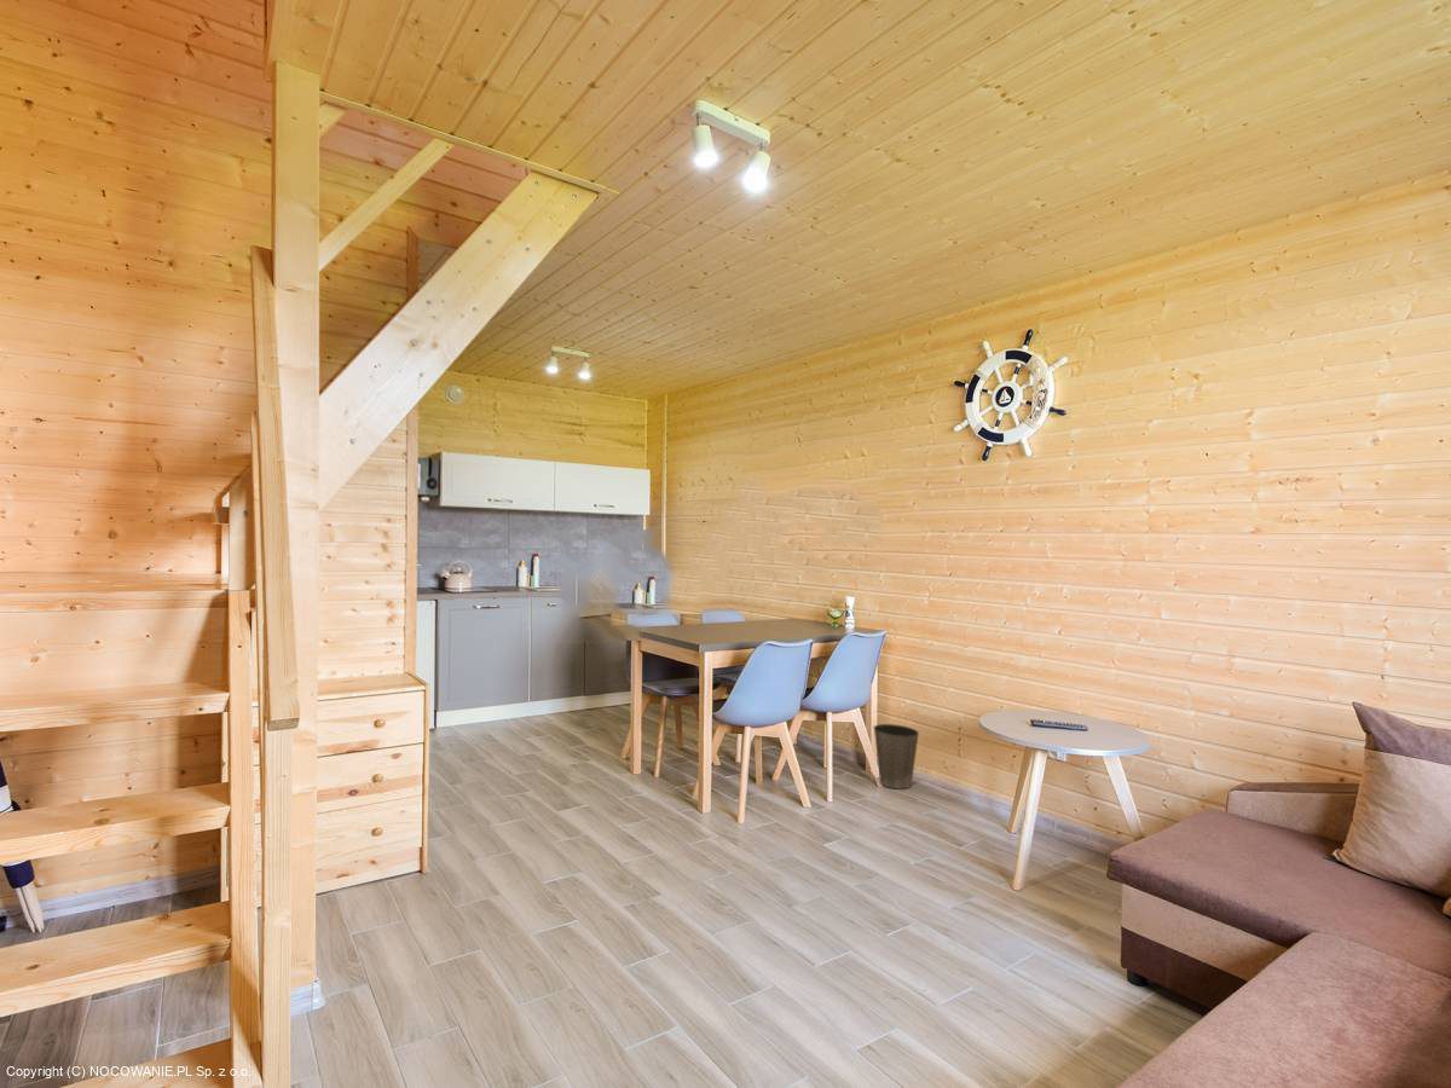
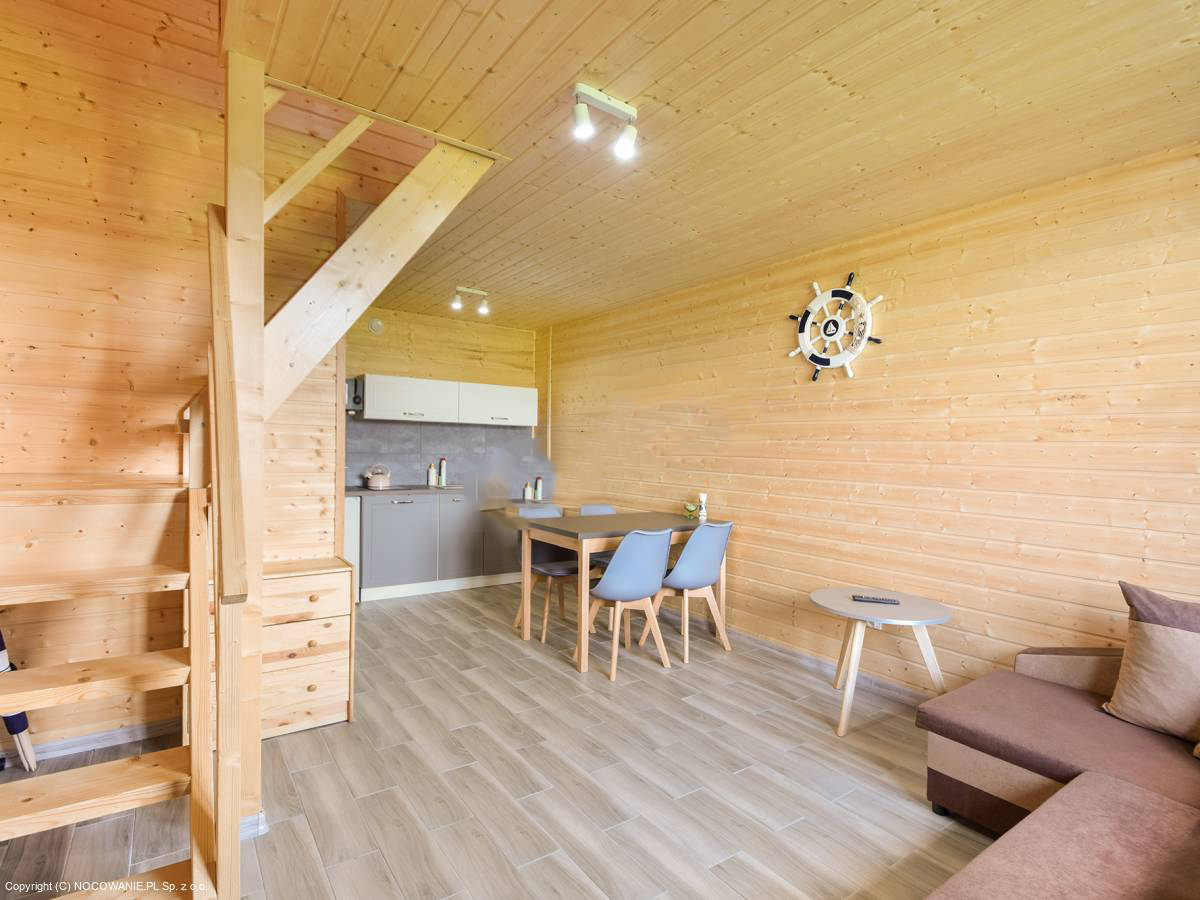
- waste basket [873,723,920,791]
